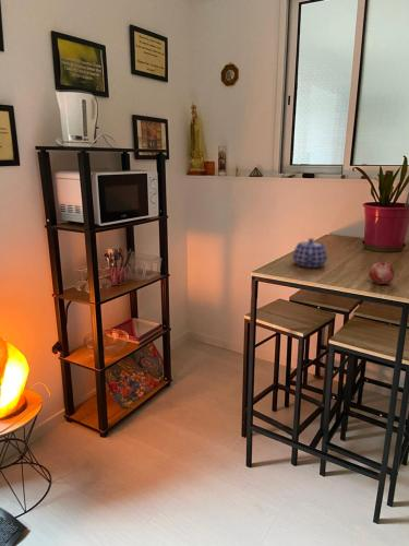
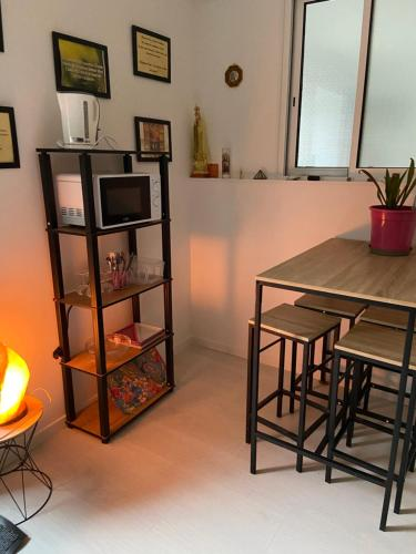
- fruit [368,258,395,285]
- teapot [291,237,328,269]
